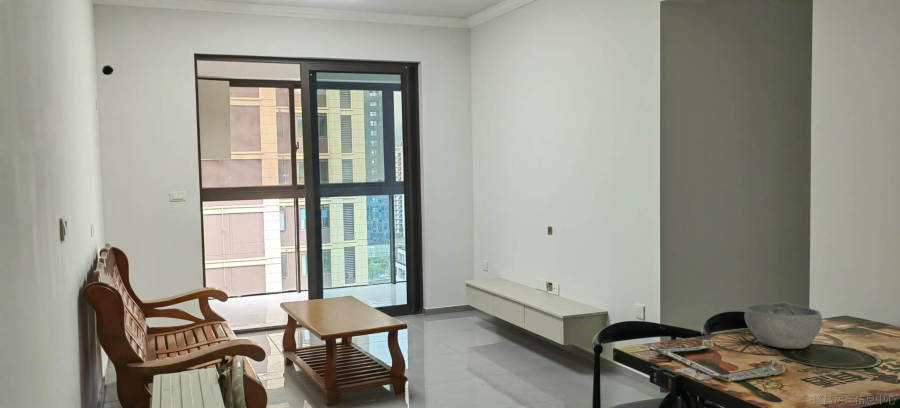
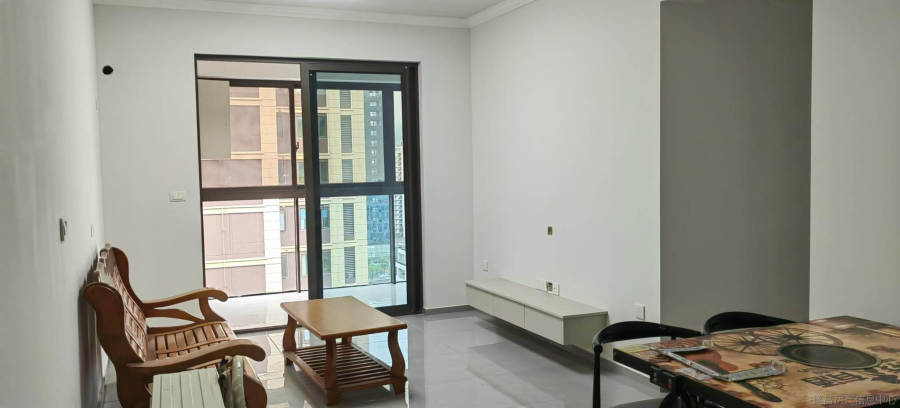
- bowl [744,301,823,350]
